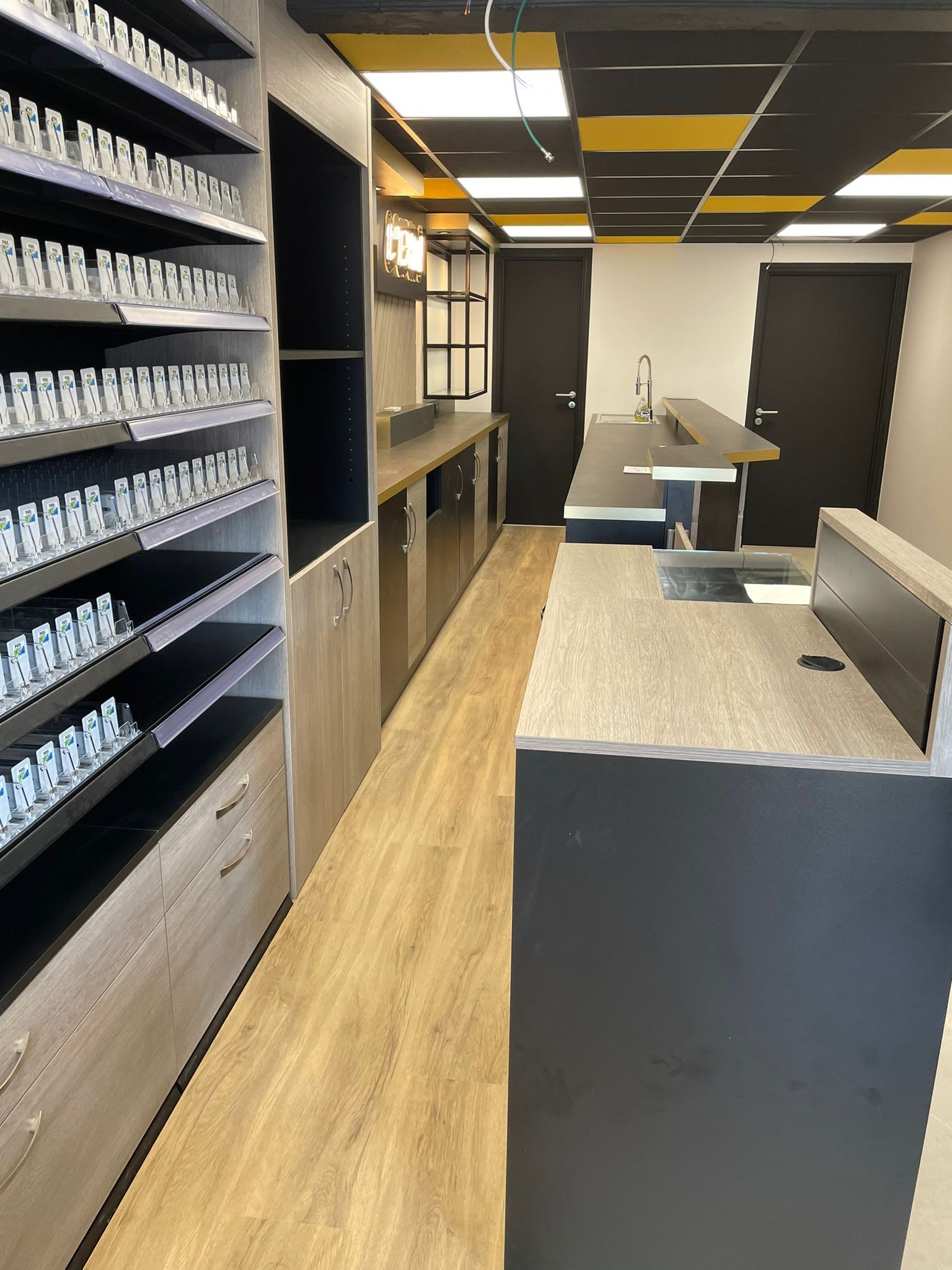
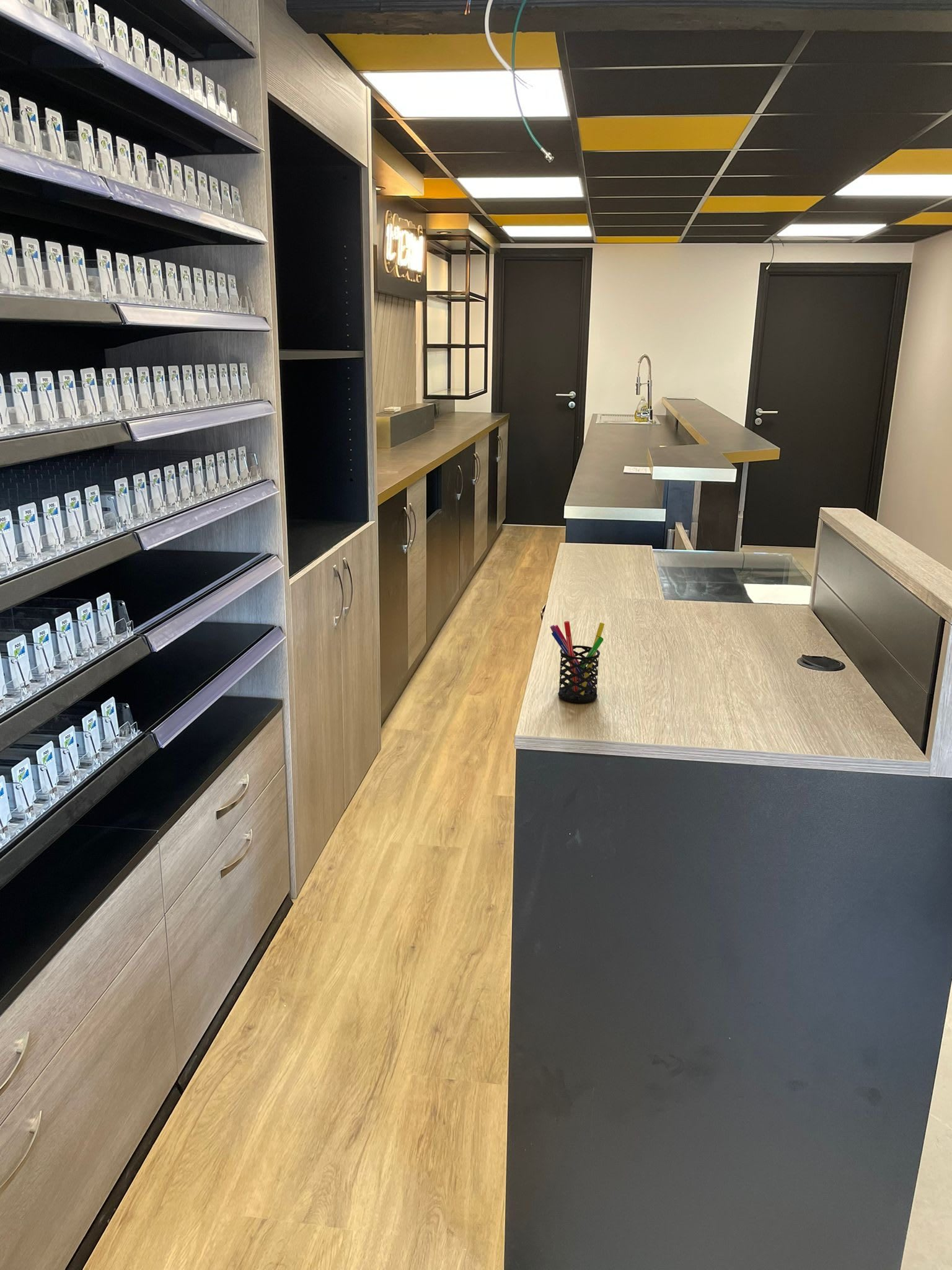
+ pen holder [550,620,605,703]
